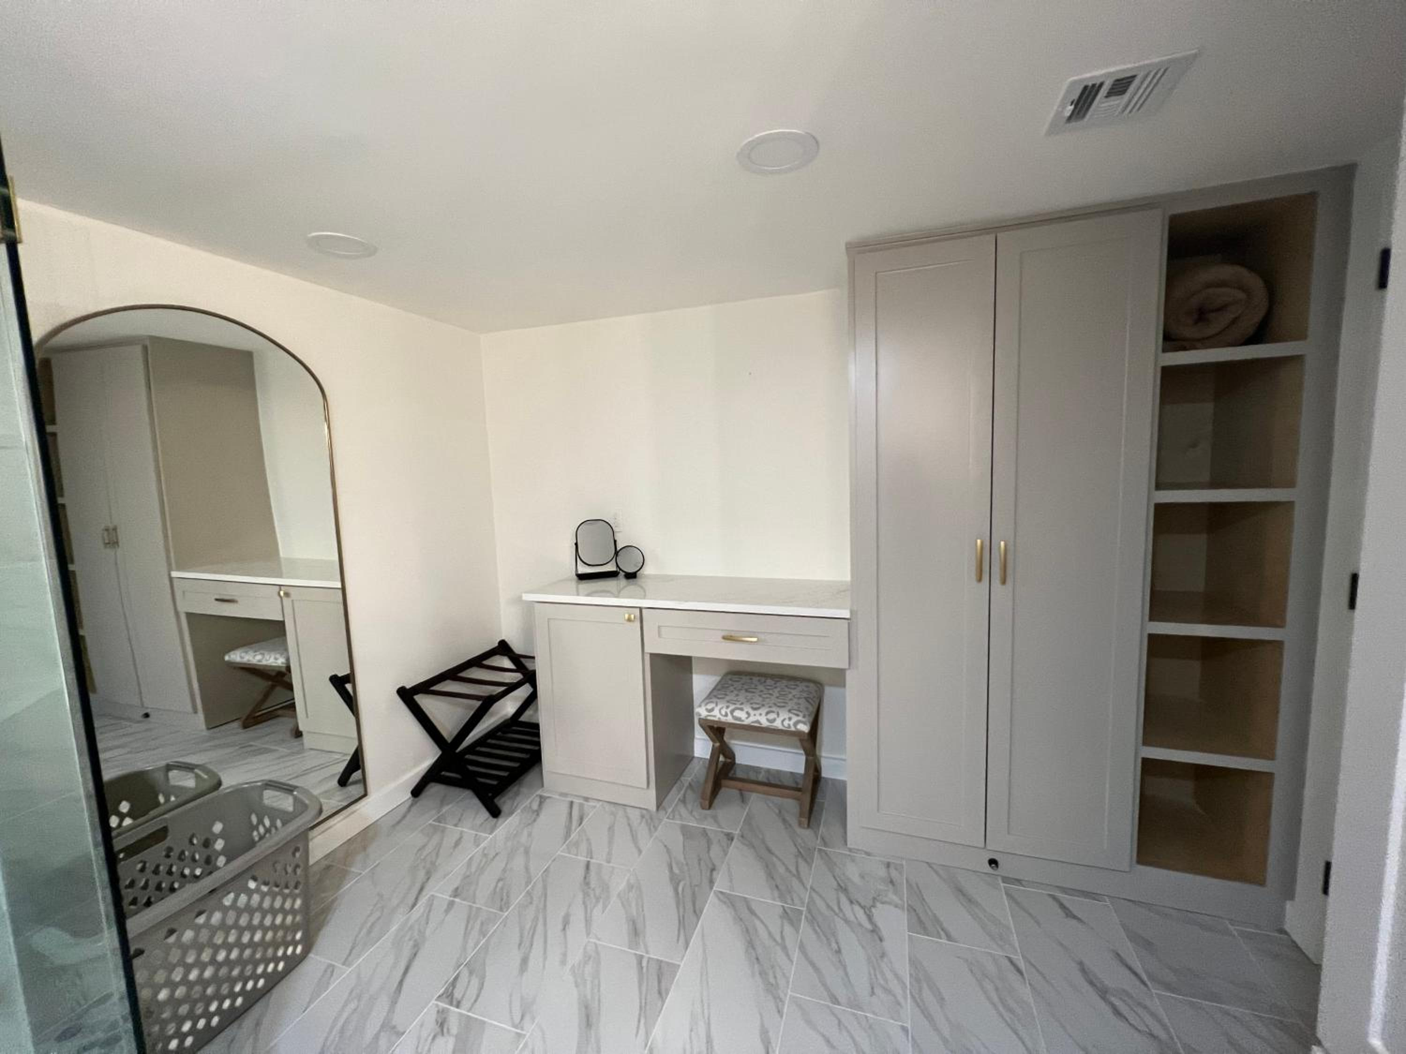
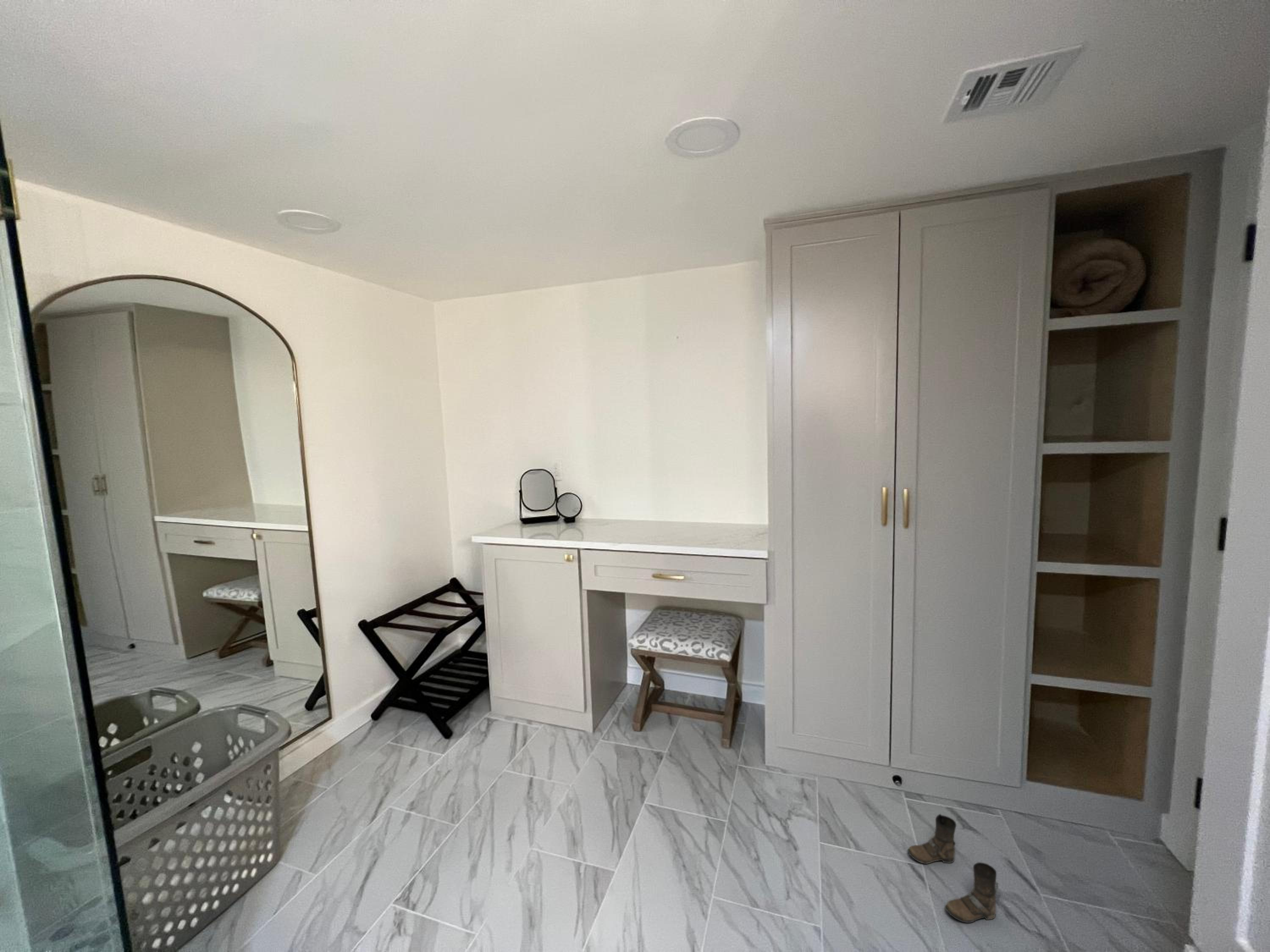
+ boots [907,814,999,923]
